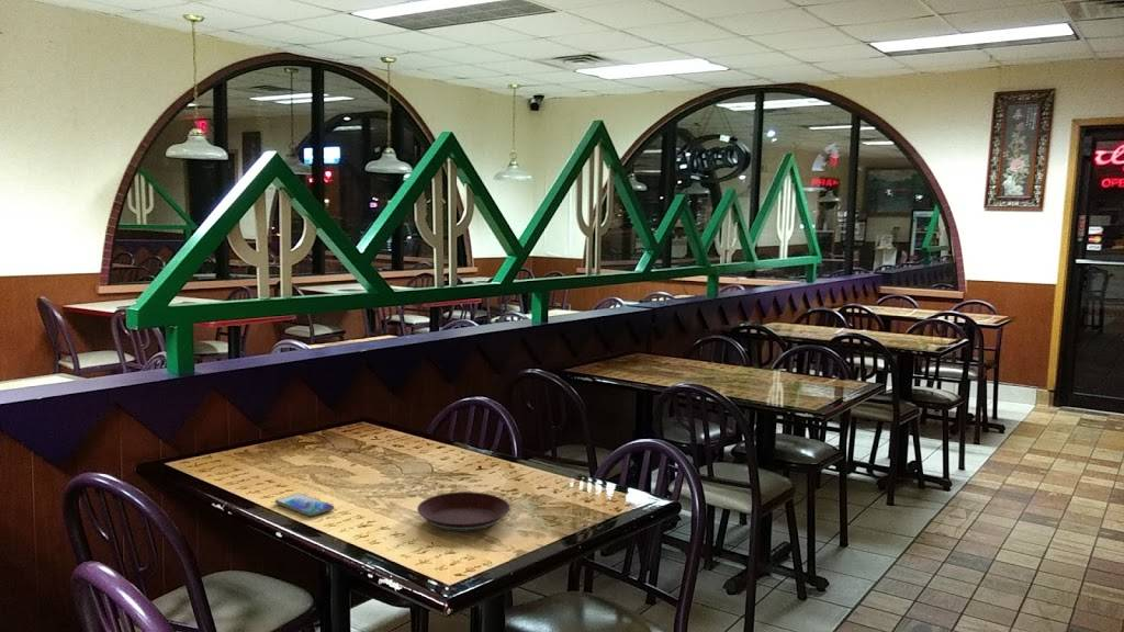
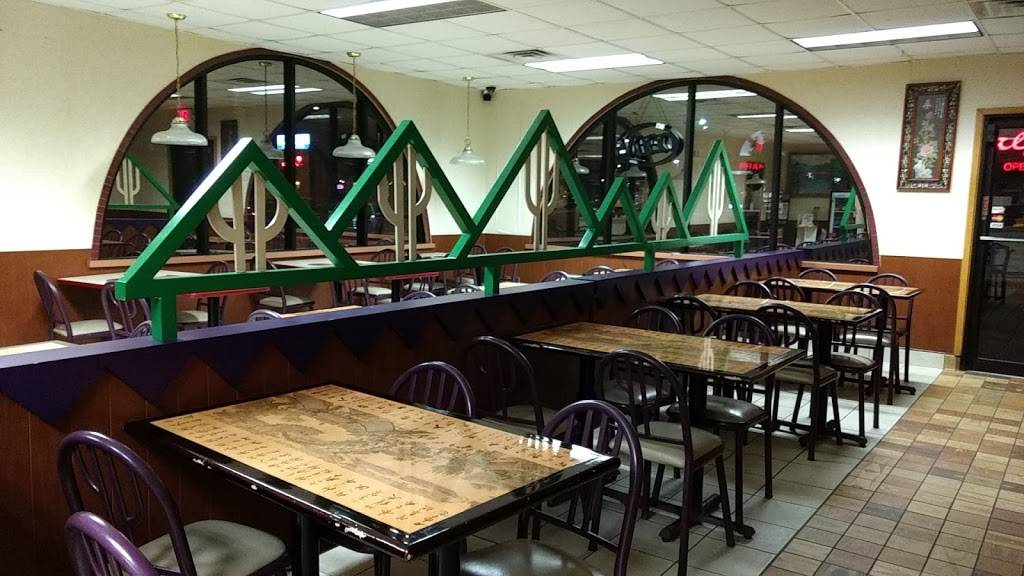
- smartphone [274,493,336,518]
- plate [416,490,510,533]
